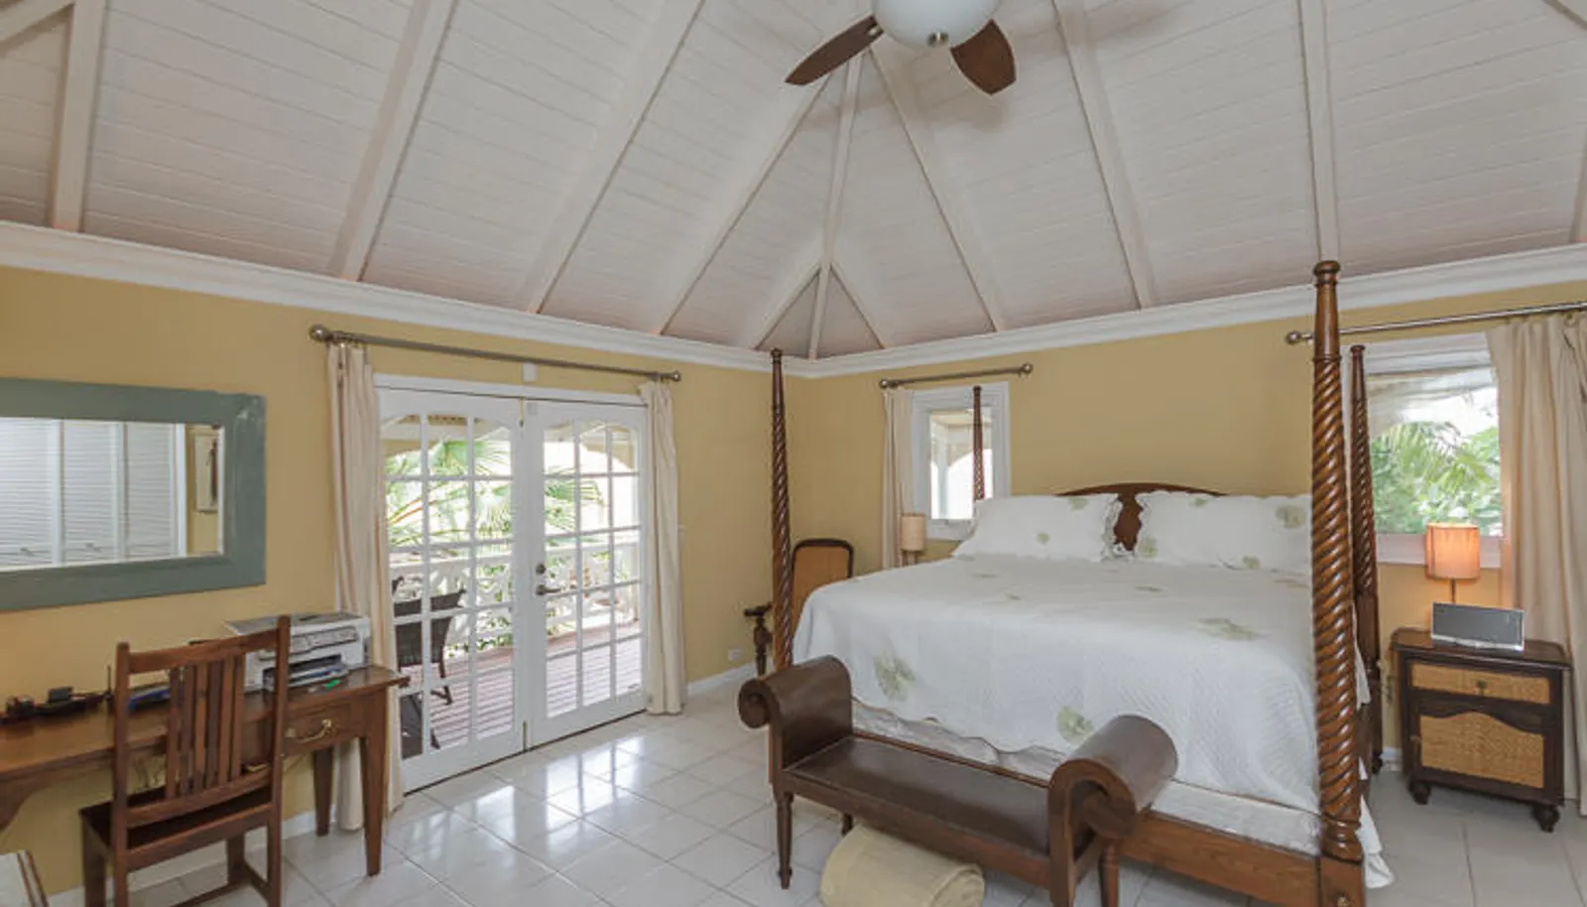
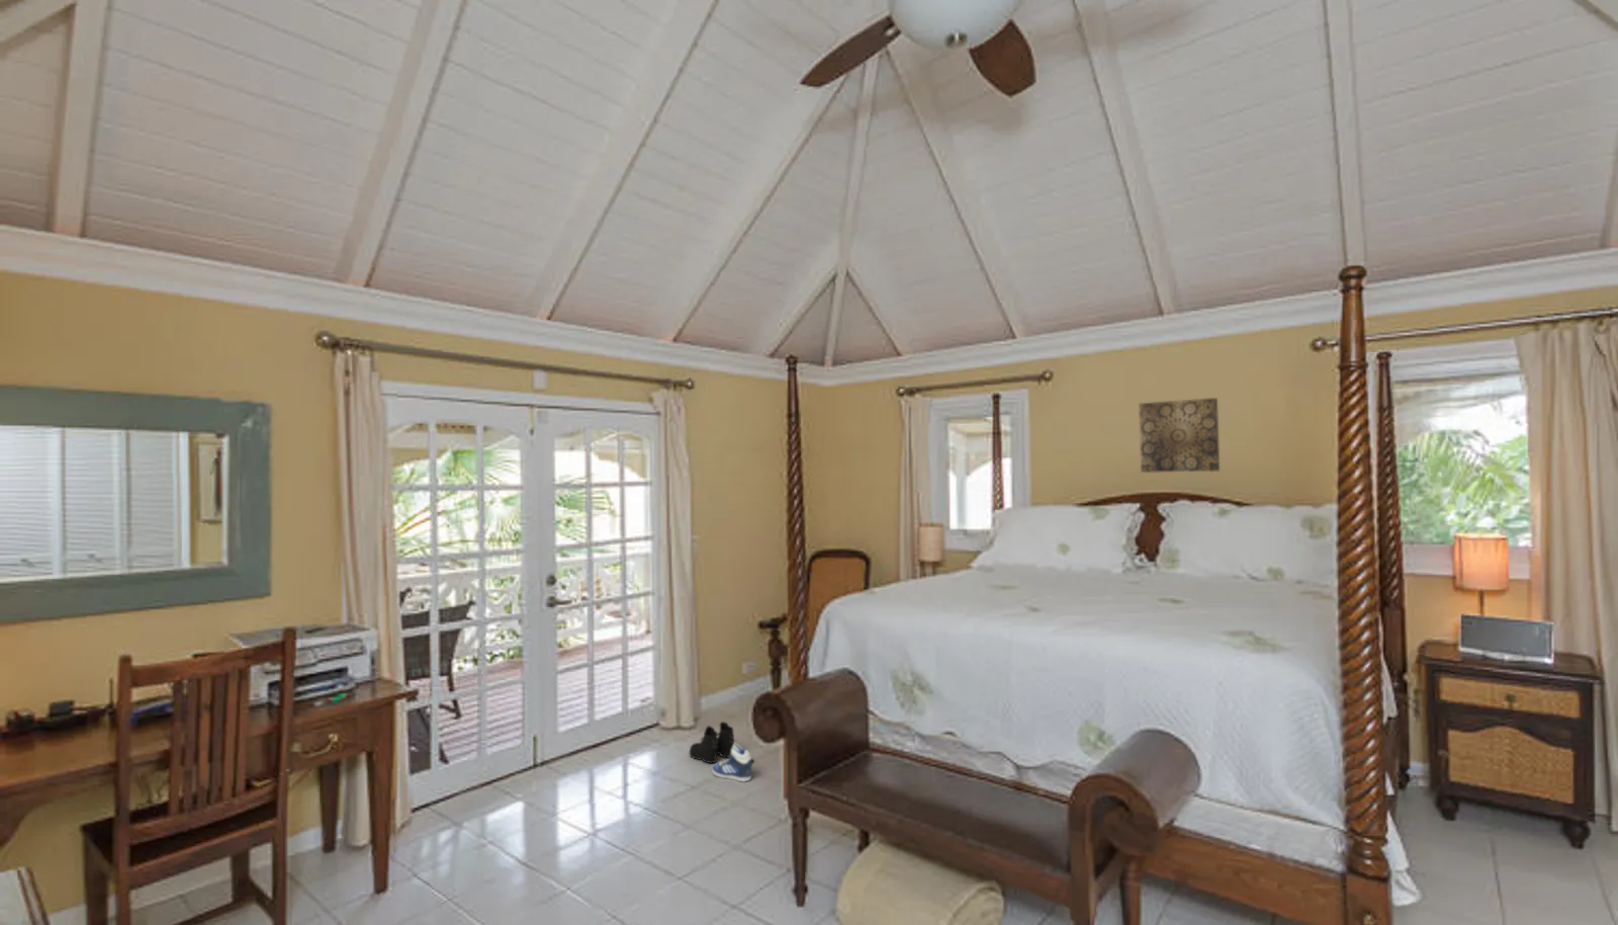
+ boots [689,720,736,764]
+ wall art [1138,397,1220,474]
+ sneaker [711,743,756,783]
